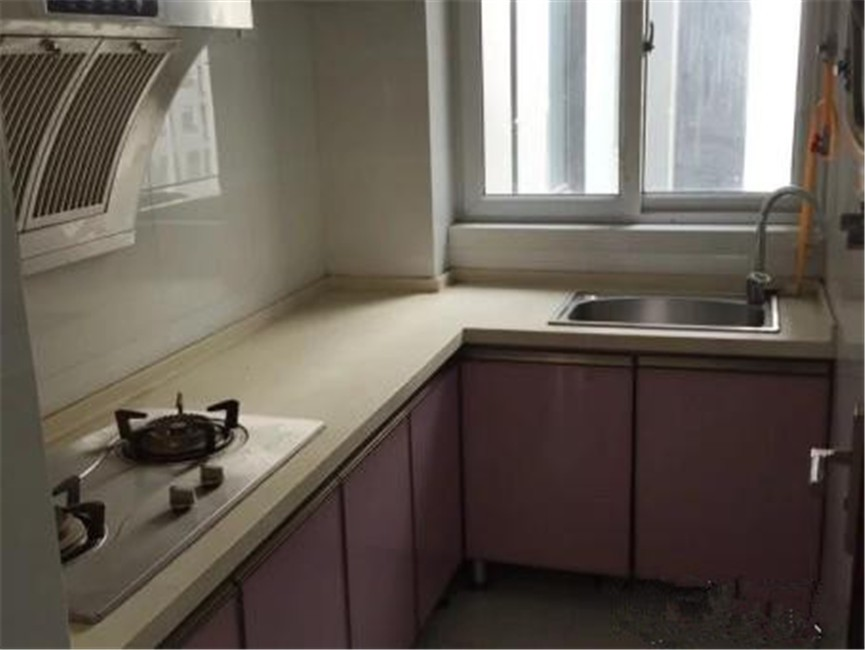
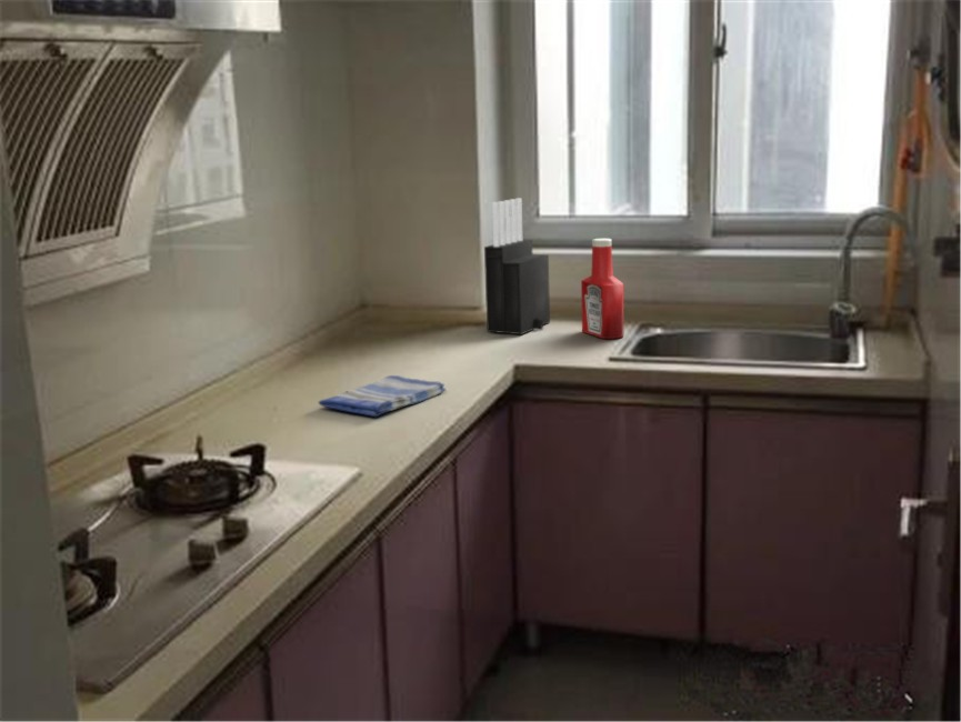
+ soap bottle [580,238,624,340]
+ dish towel [317,374,448,418]
+ knife block [483,197,551,335]
